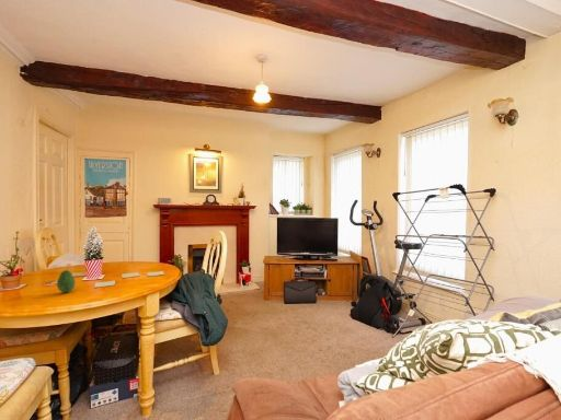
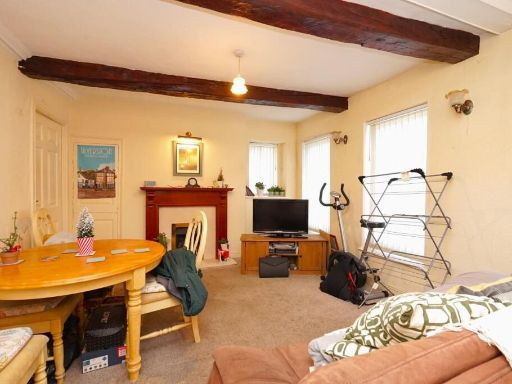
- fruit [56,269,77,293]
